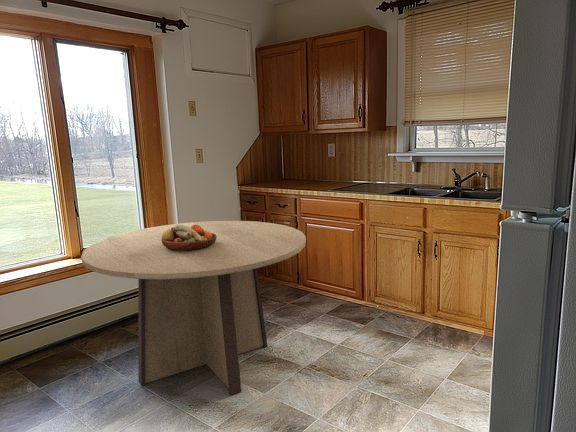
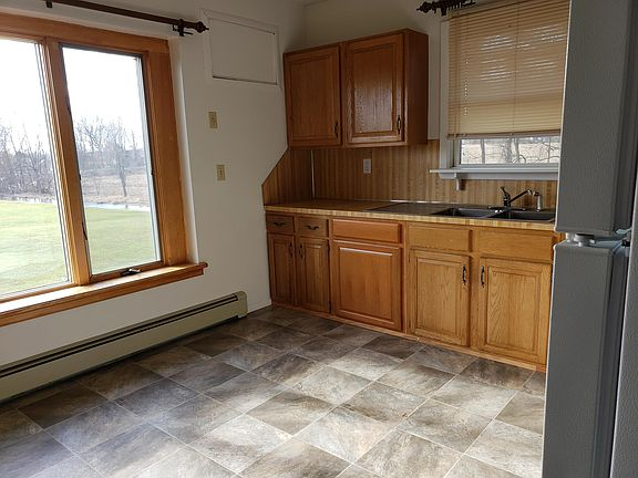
- dining table [80,220,307,396]
- fruit bowl [161,225,217,251]
